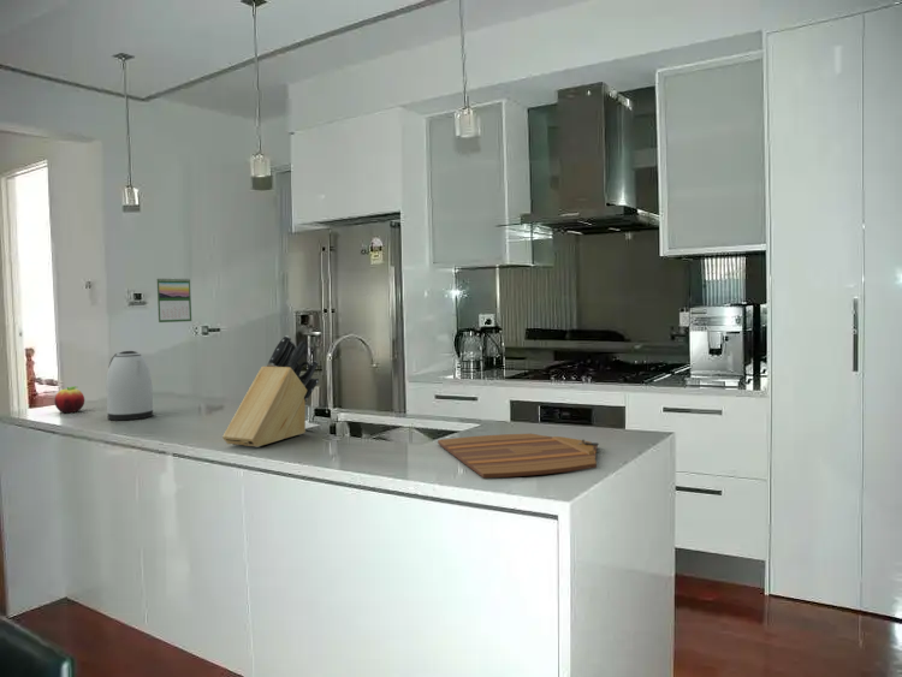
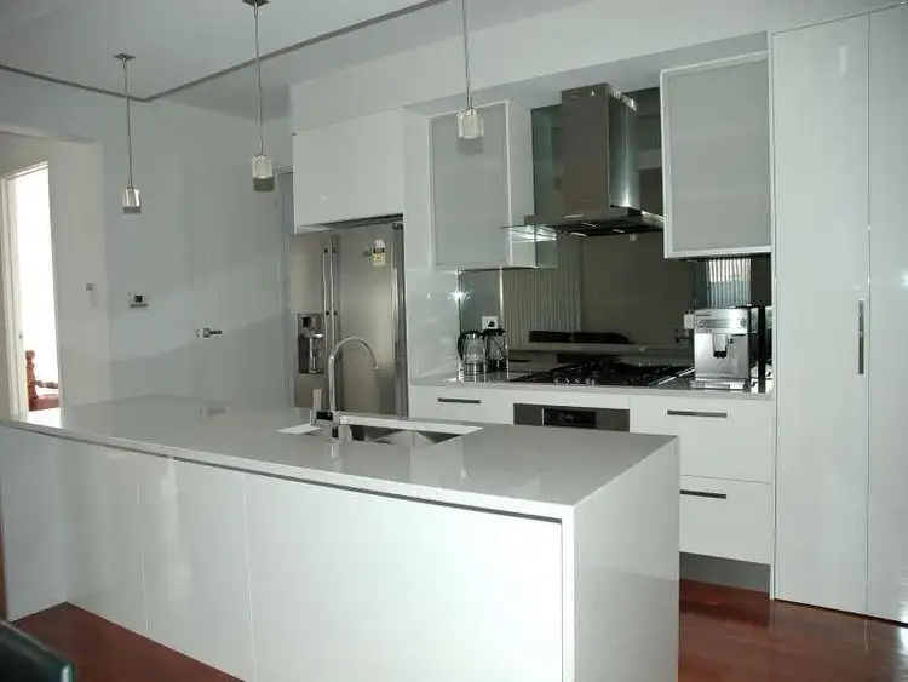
- kettle [106,350,155,421]
- fruit [53,385,85,414]
- knife block [221,334,320,449]
- calendar [155,277,192,323]
- cutting board [437,433,600,479]
